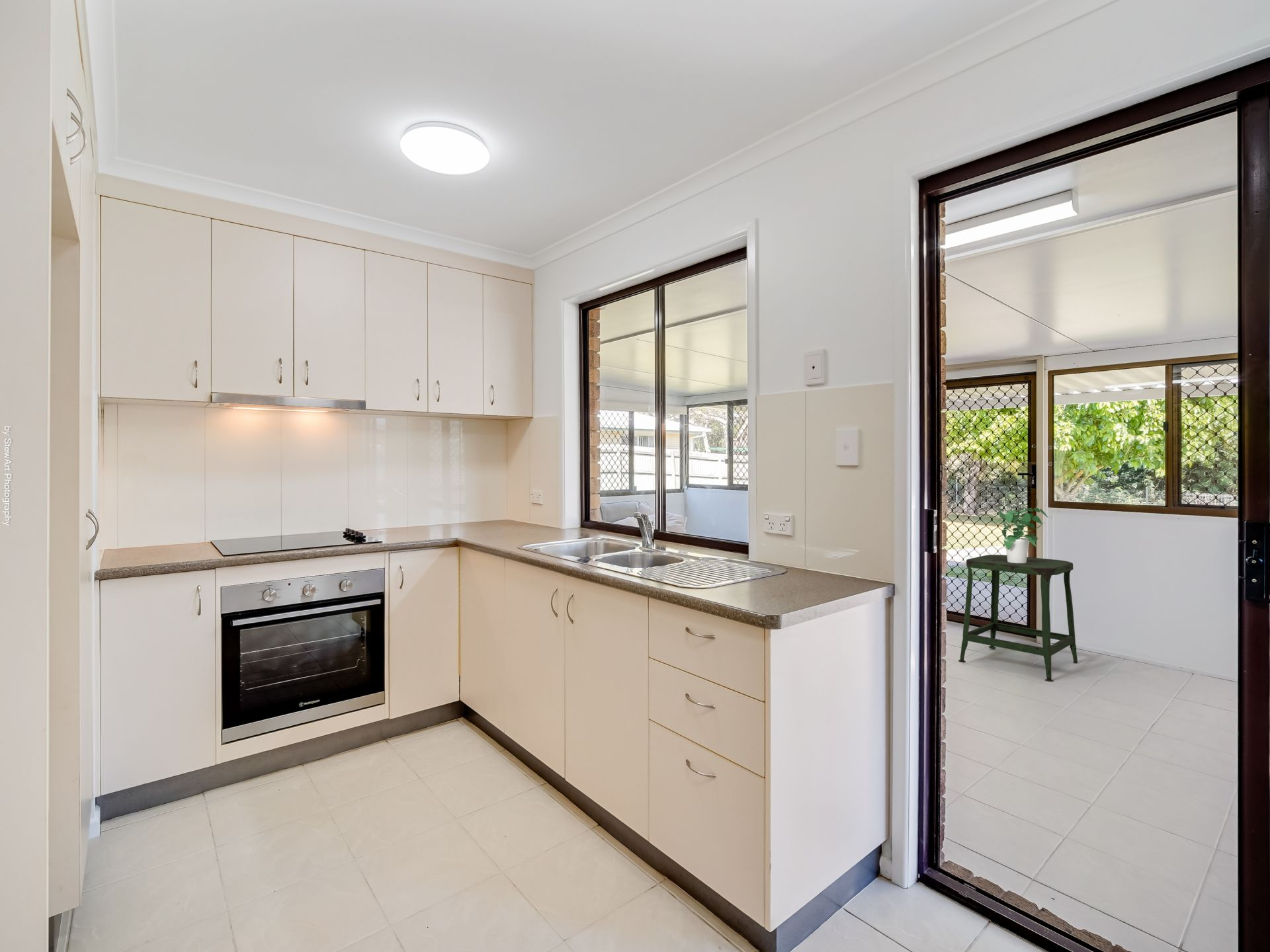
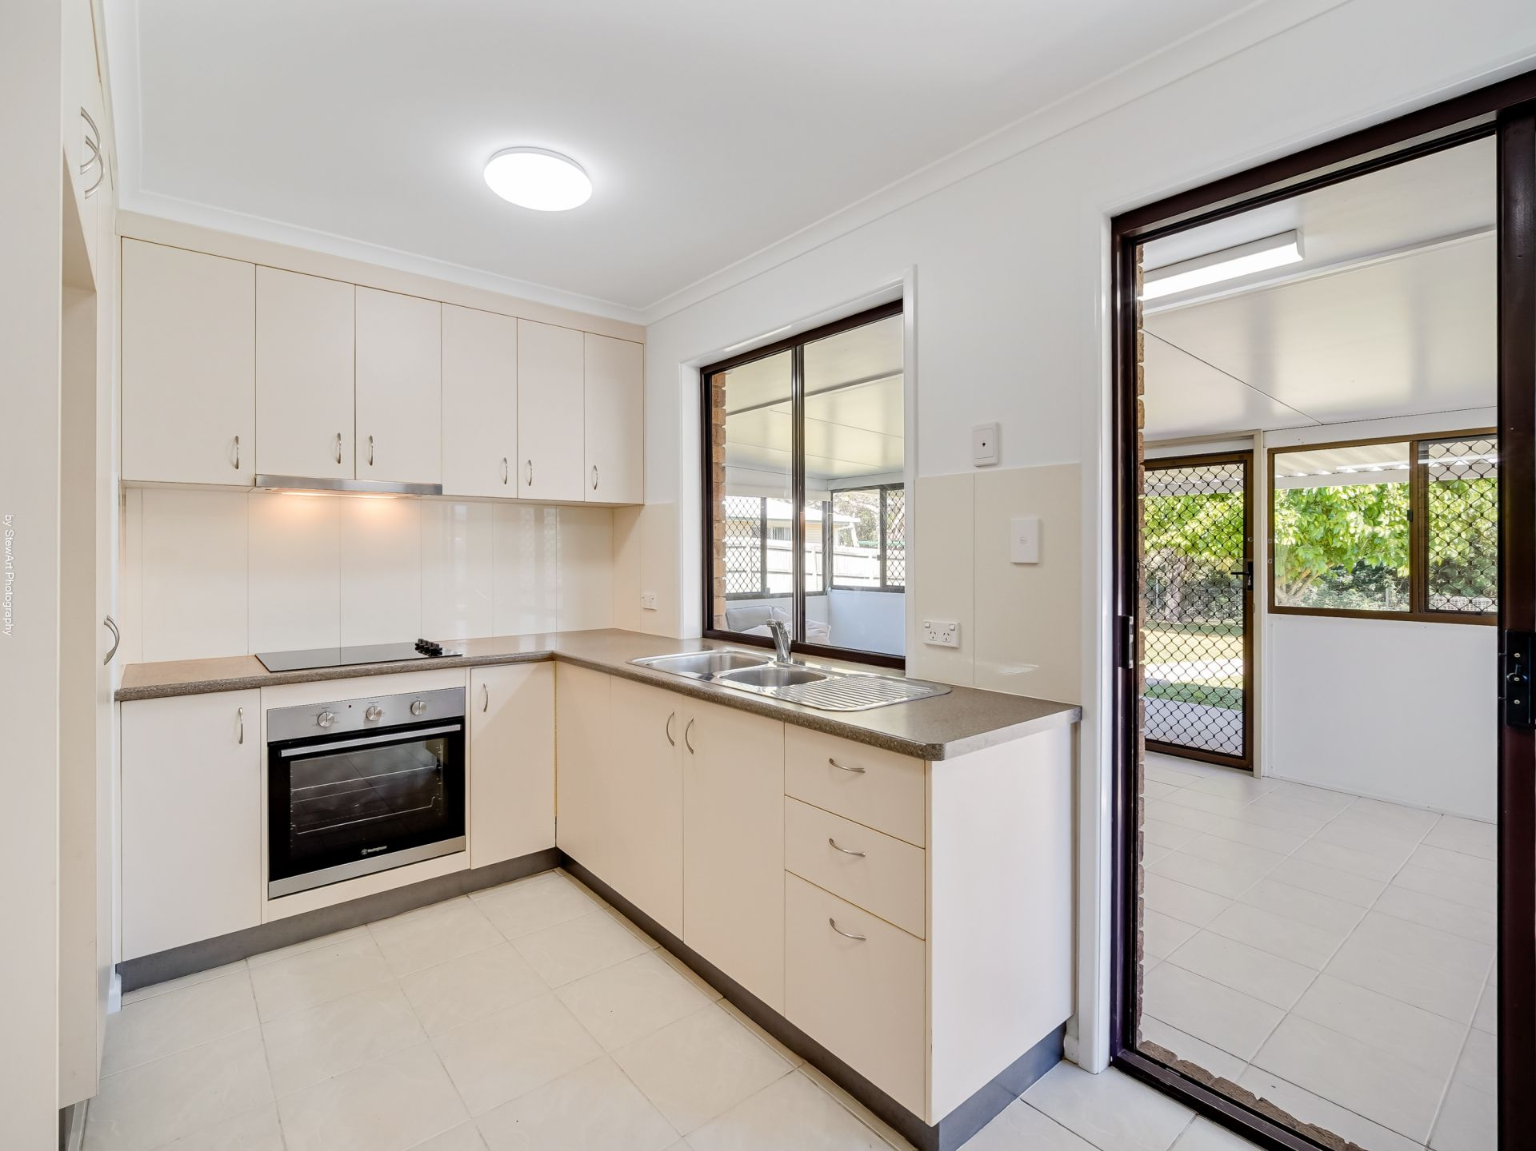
- stool [958,554,1078,682]
- potted plant [992,507,1048,564]
